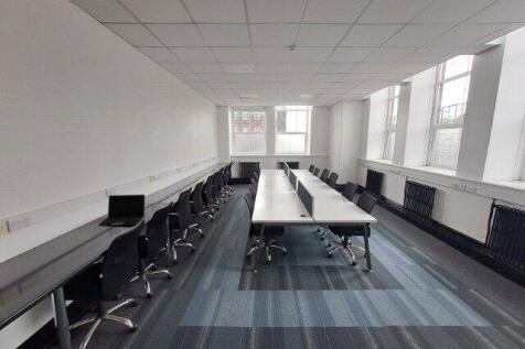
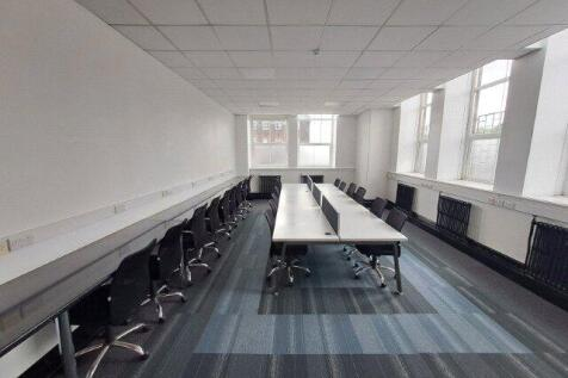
- laptop [97,194,146,228]
